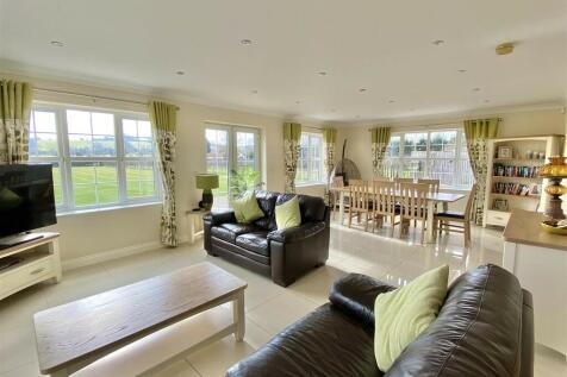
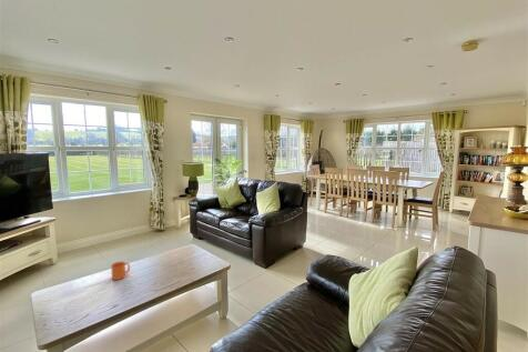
+ cup [110,261,131,281]
